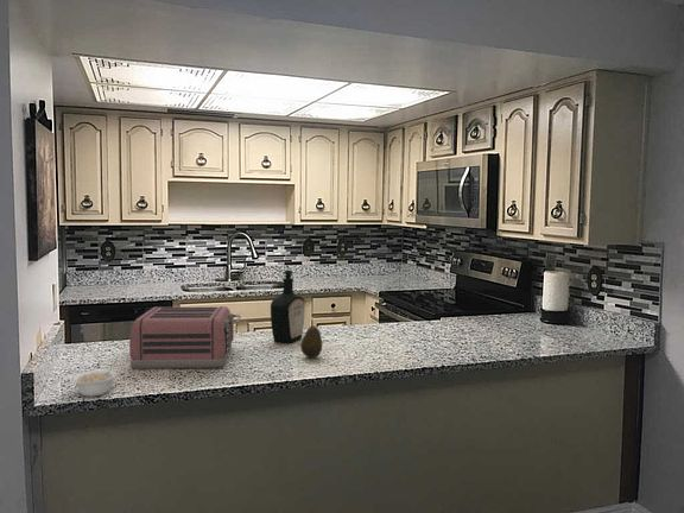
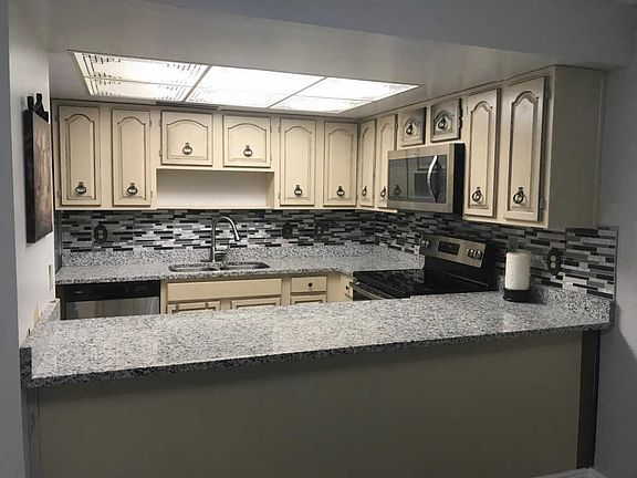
- toaster [128,305,242,369]
- bottle [270,268,306,344]
- fruit [299,325,323,359]
- legume [71,363,119,398]
